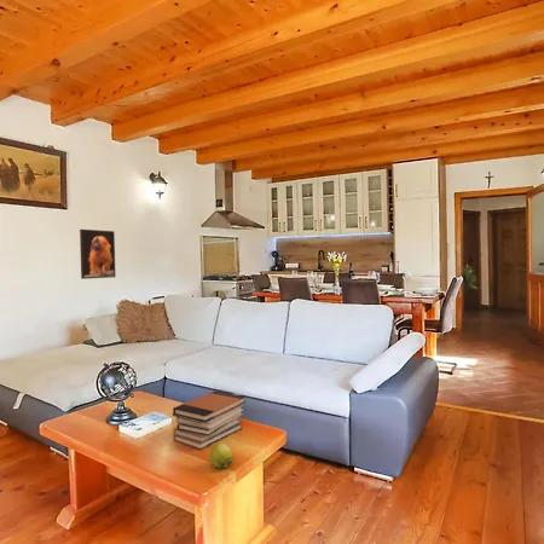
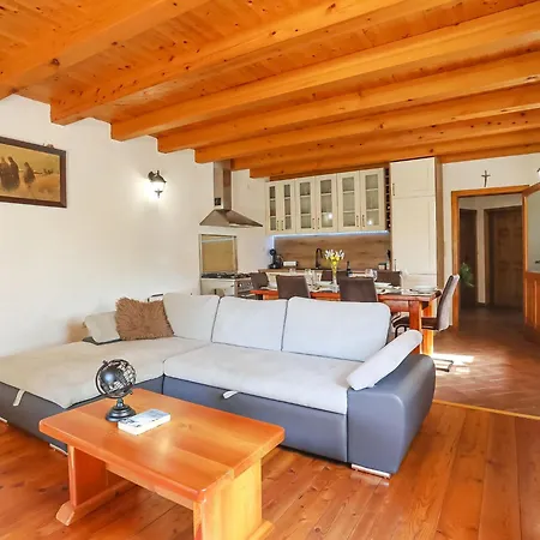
- apple [209,442,235,470]
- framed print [79,228,117,280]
- book stack [172,389,247,451]
